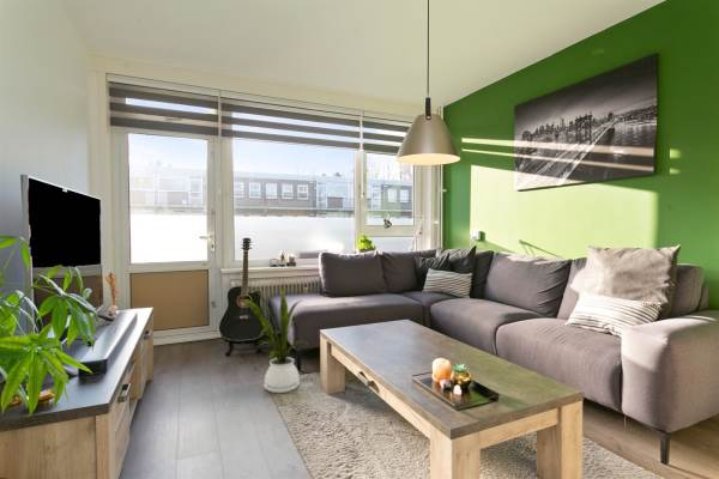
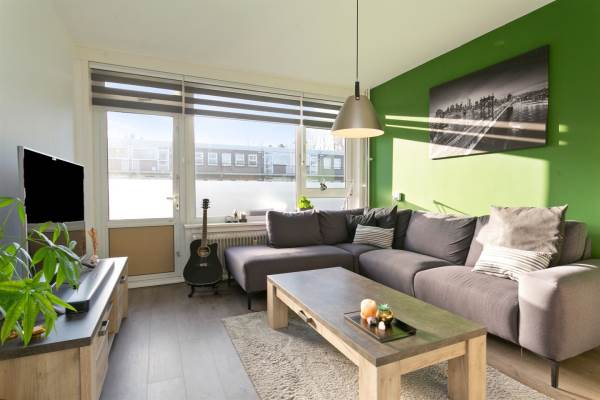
- house plant [241,283,309,394]
